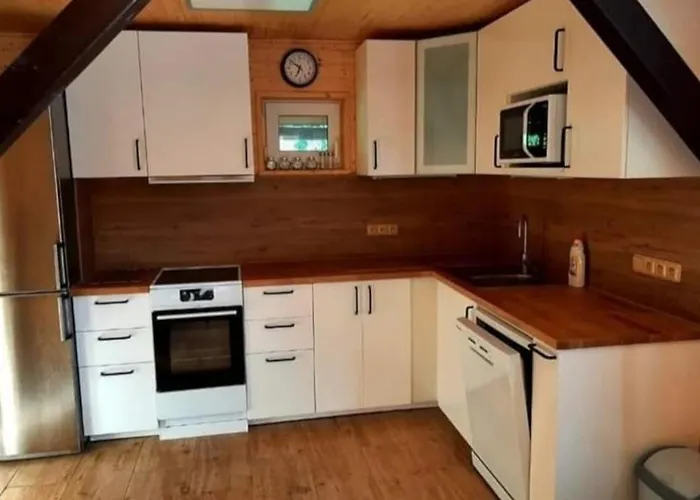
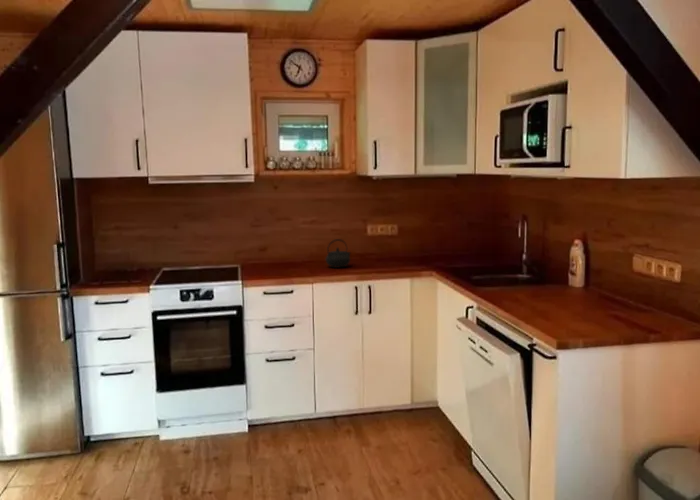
+ kettle [325,238,352,269]
